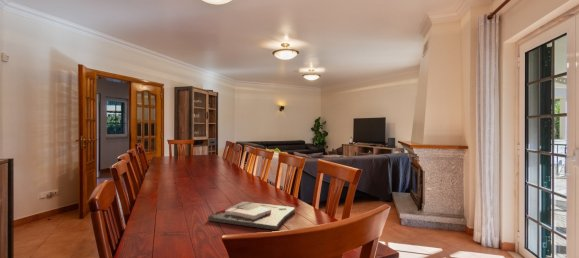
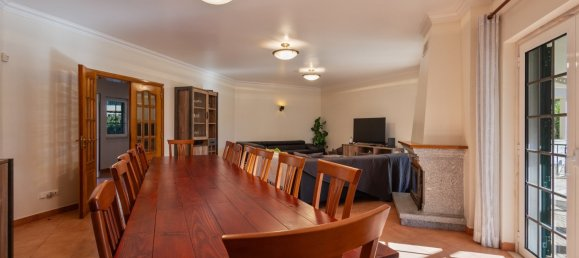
- board game [207,201,296,231]
